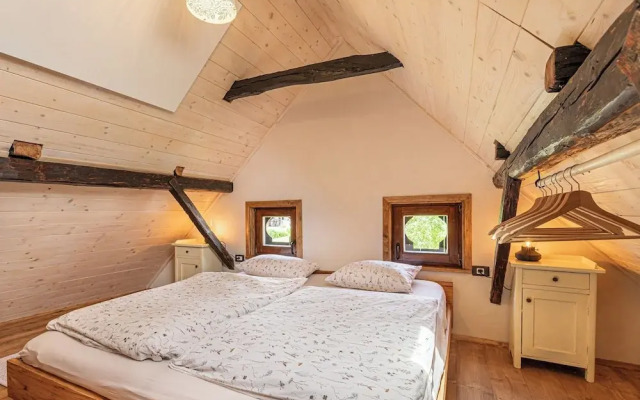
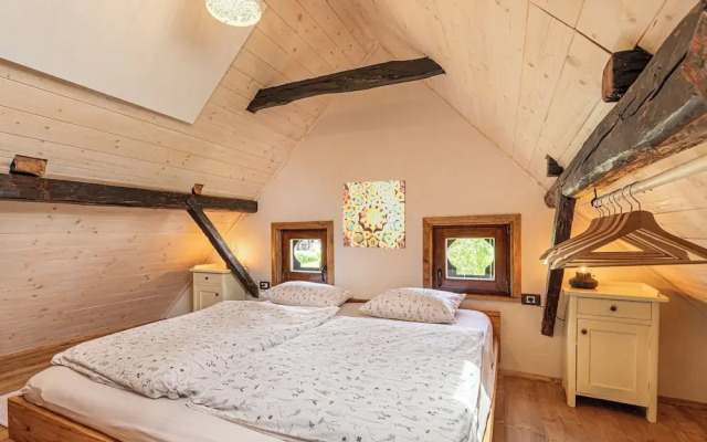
+ wall art [342,179,407,250]
